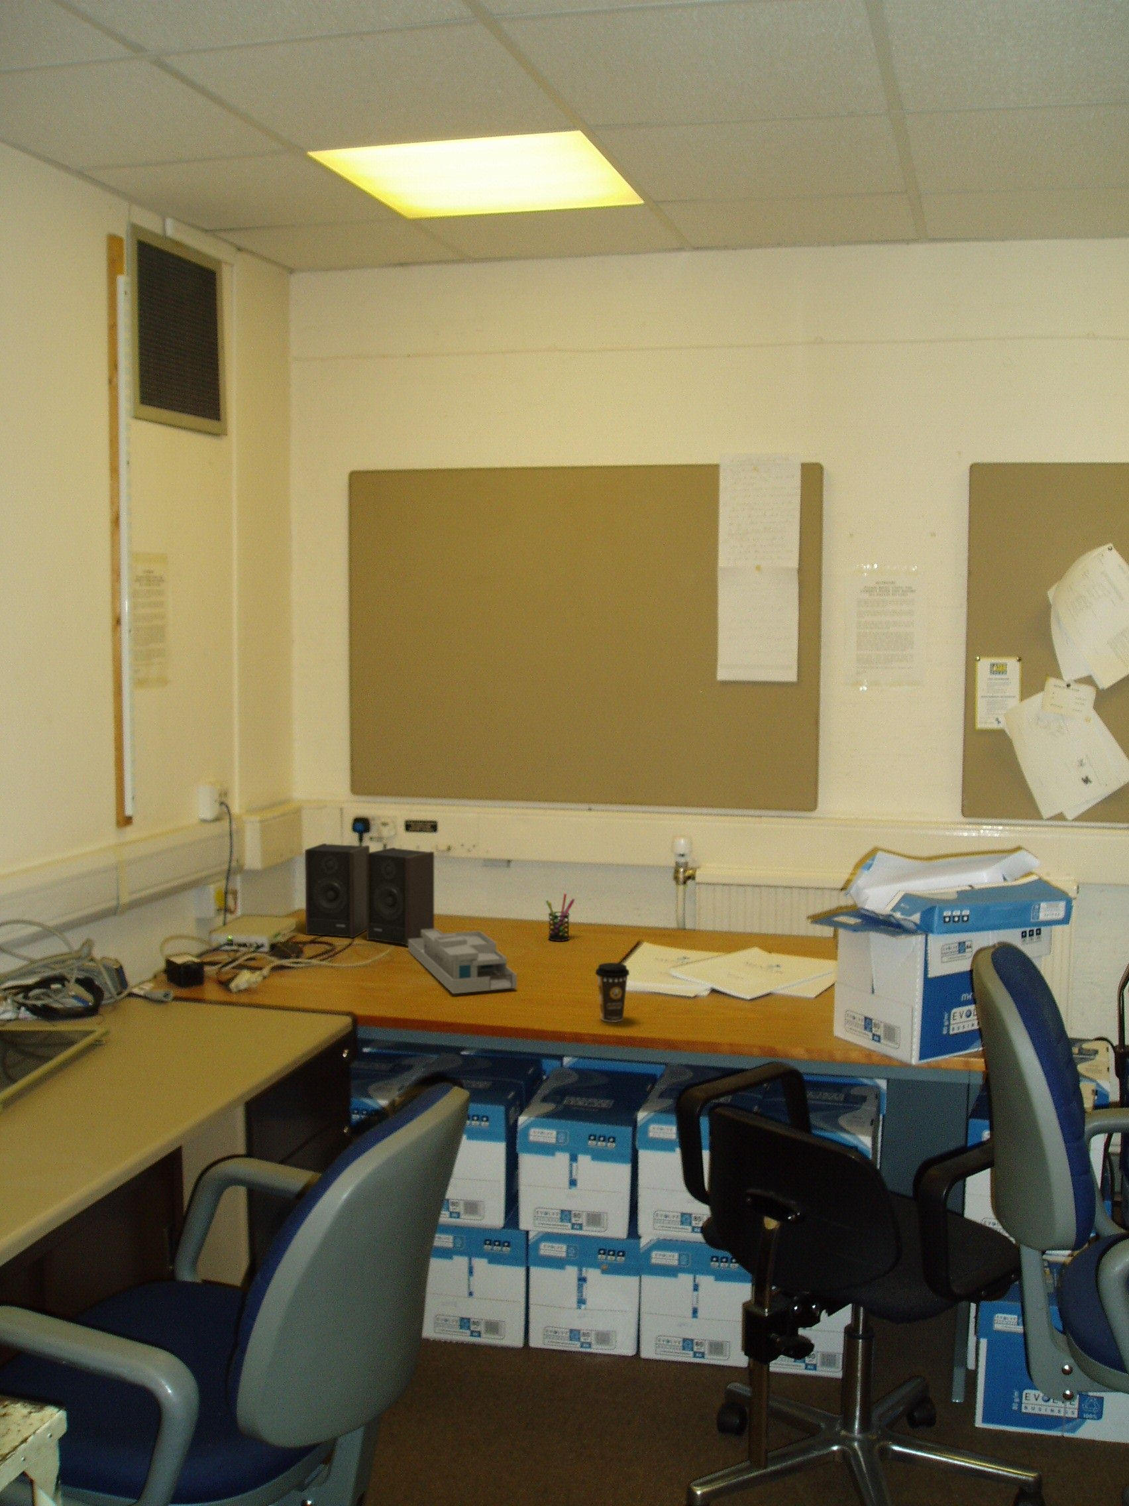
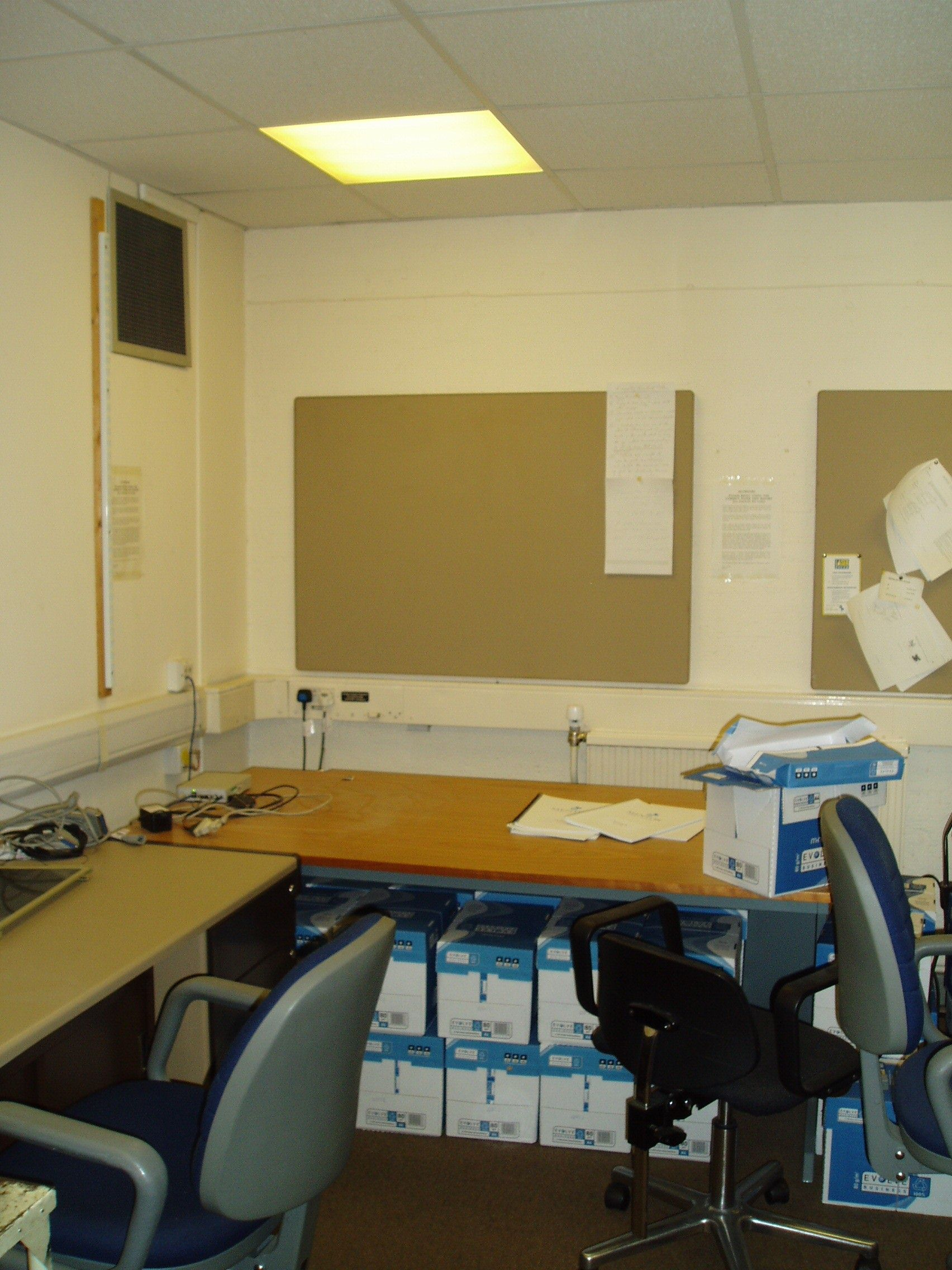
- pen holder [546,893,575,942]
- coffee cup [594,962,630,1023]
- speaker [304,842,434,946]
- desk organizer [408,929,517,994]
